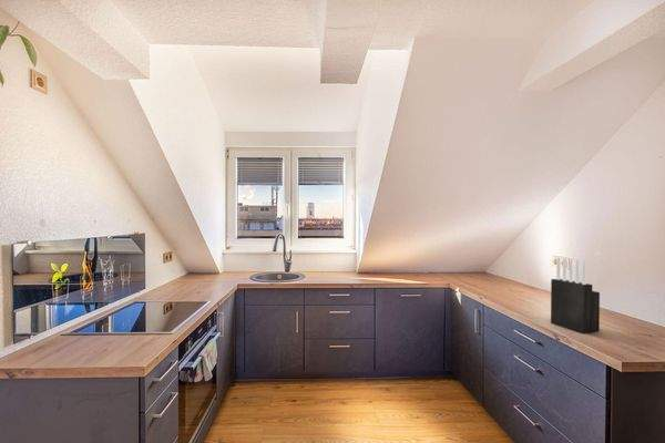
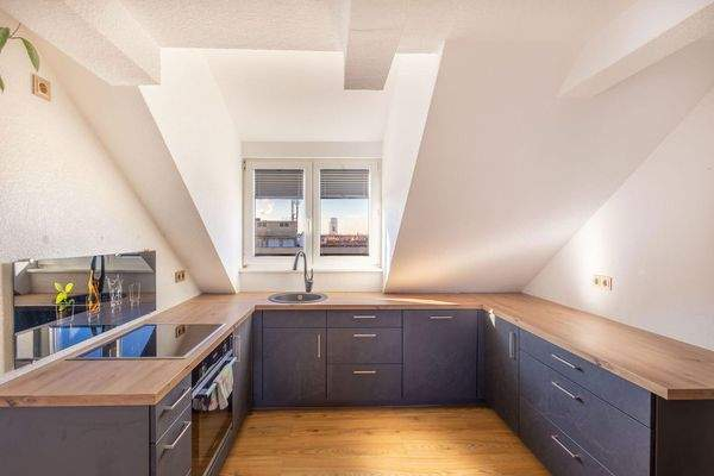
- knife block [550,256,601,334]
